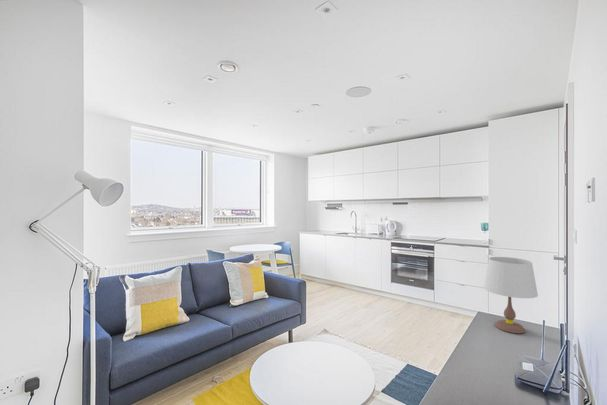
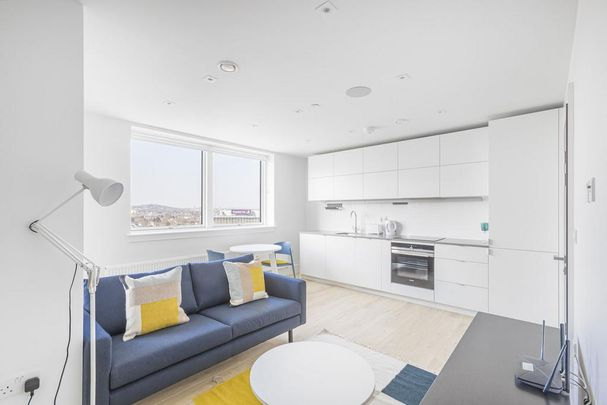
- table lamp [483,256,539,334]
